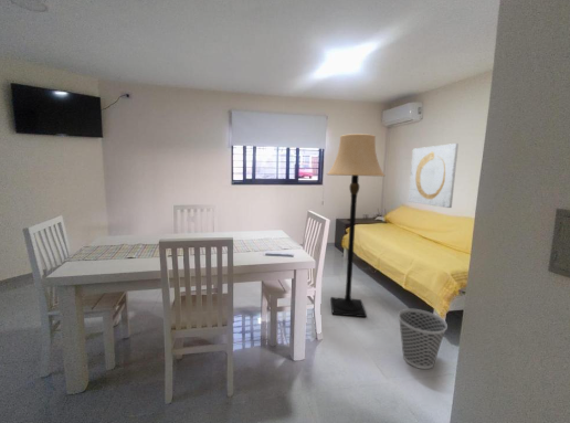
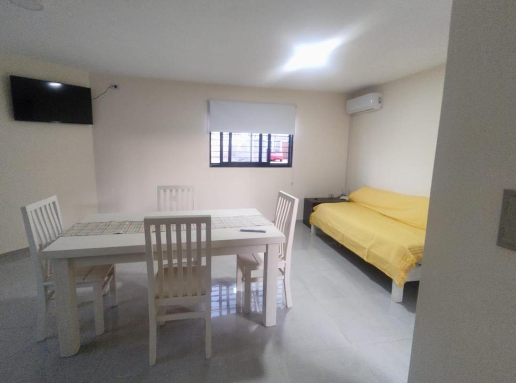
- wall art [408,142,460,209]
- wastebasket [398,308,448,370]
- lamp [326,133,387,318]
